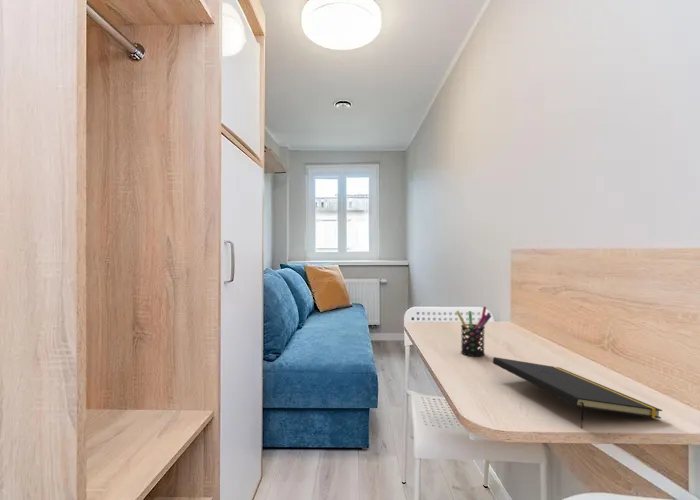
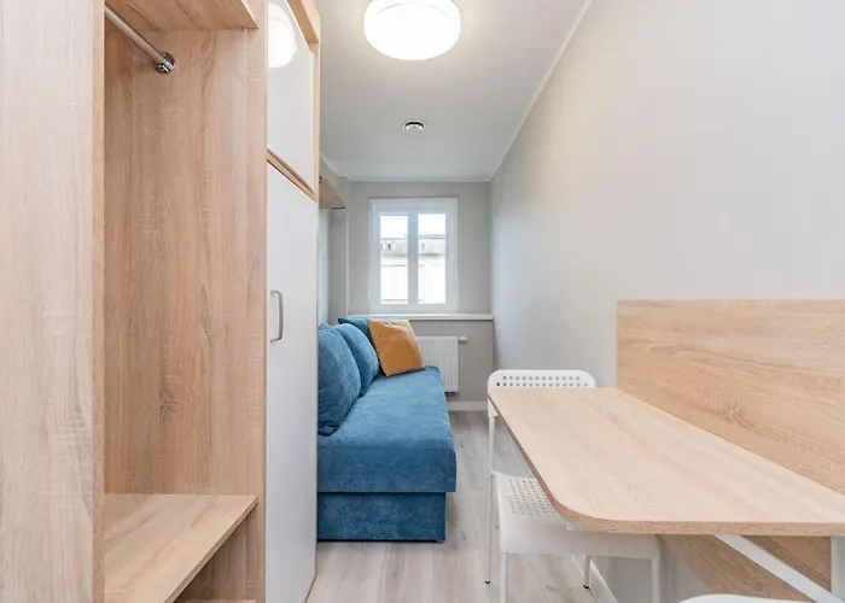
- notepad [492,356,663,429]
- pen holder [455,306,492,357]
